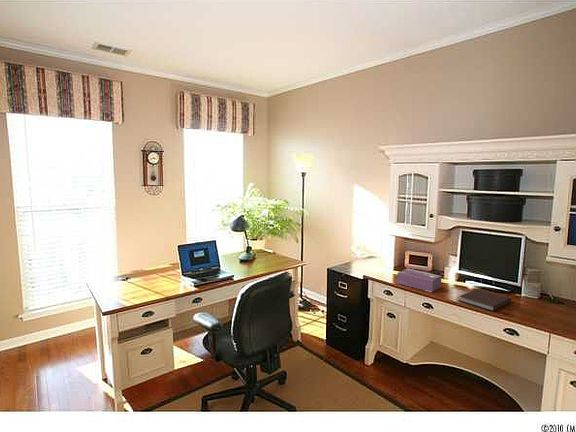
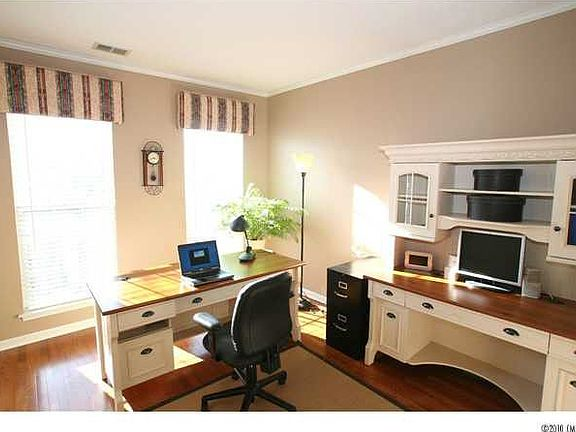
- tissue box [396,268,443,293]
- notebook [458,288,512,312]
